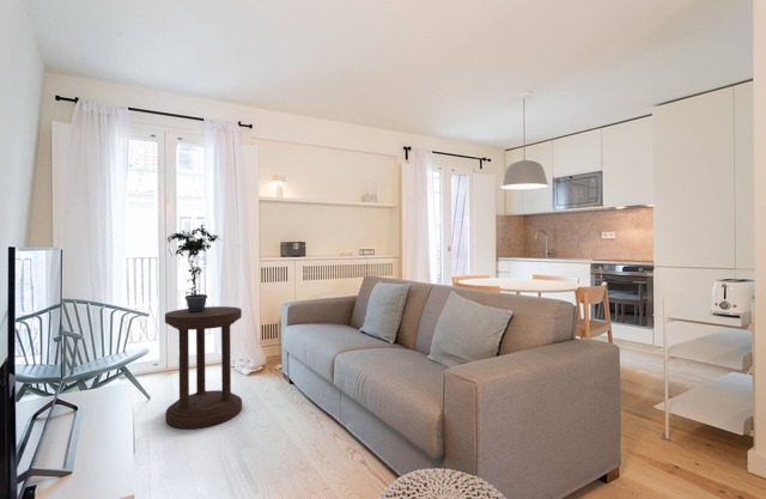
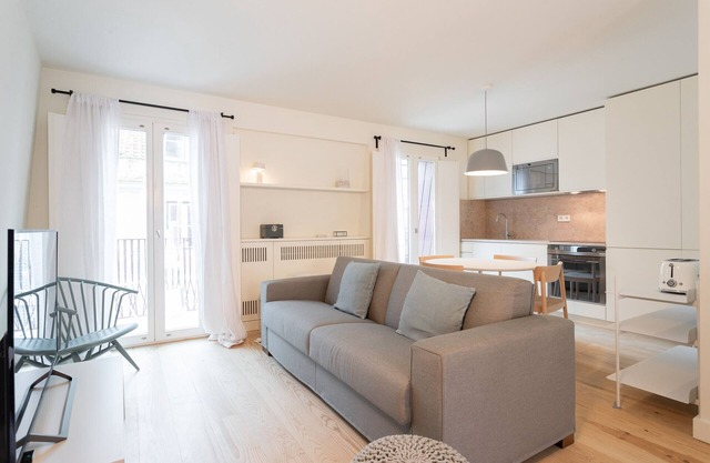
- potted plant [166,224,221,312]
- side table [164,305,243,430]
